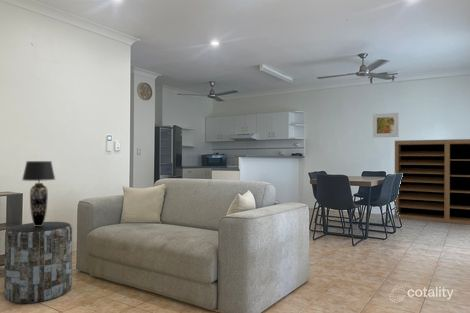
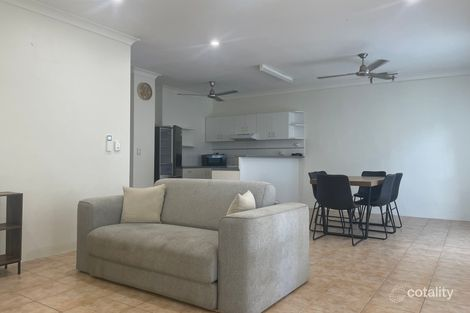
- side table [3,221,73,305]
- table lamp [21,160,56,226]
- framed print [372,112,399,138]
- shelving unit [393,138,470,226]
